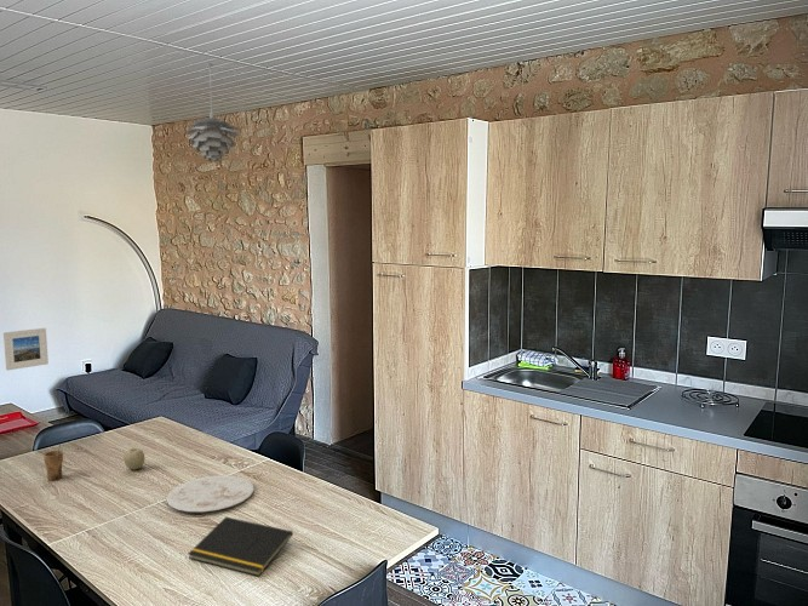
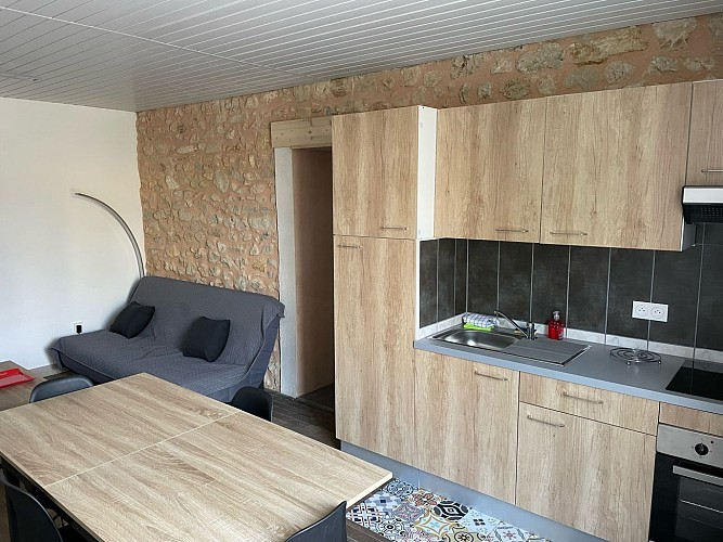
- pendant light [184,62,241,162]
- fruit [122,447,145,470]
- plate [166,474,254,513]
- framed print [2,327,50,371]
- notepad [187,516,294,577]
- cup [42,444,64,482]
